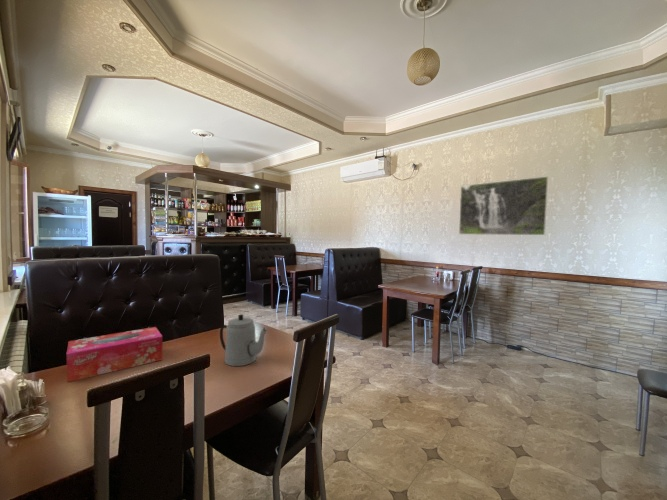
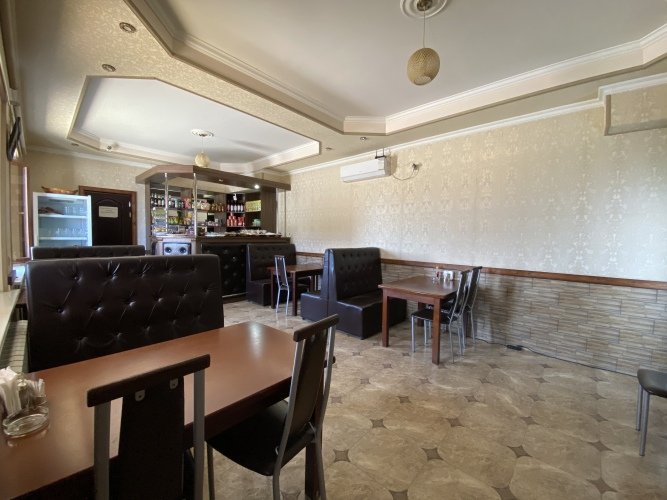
- teapot [219,313,268,367]
- tissue box [66,326,164,383]
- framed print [458,176,549,236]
